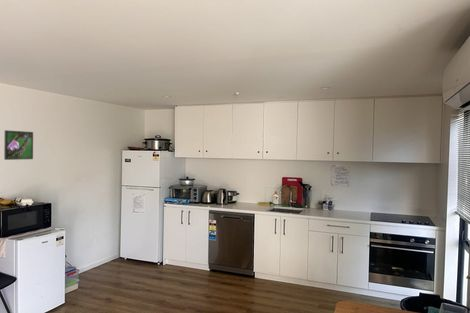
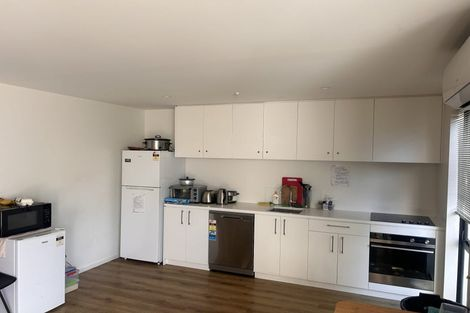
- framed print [3,129,34,161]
